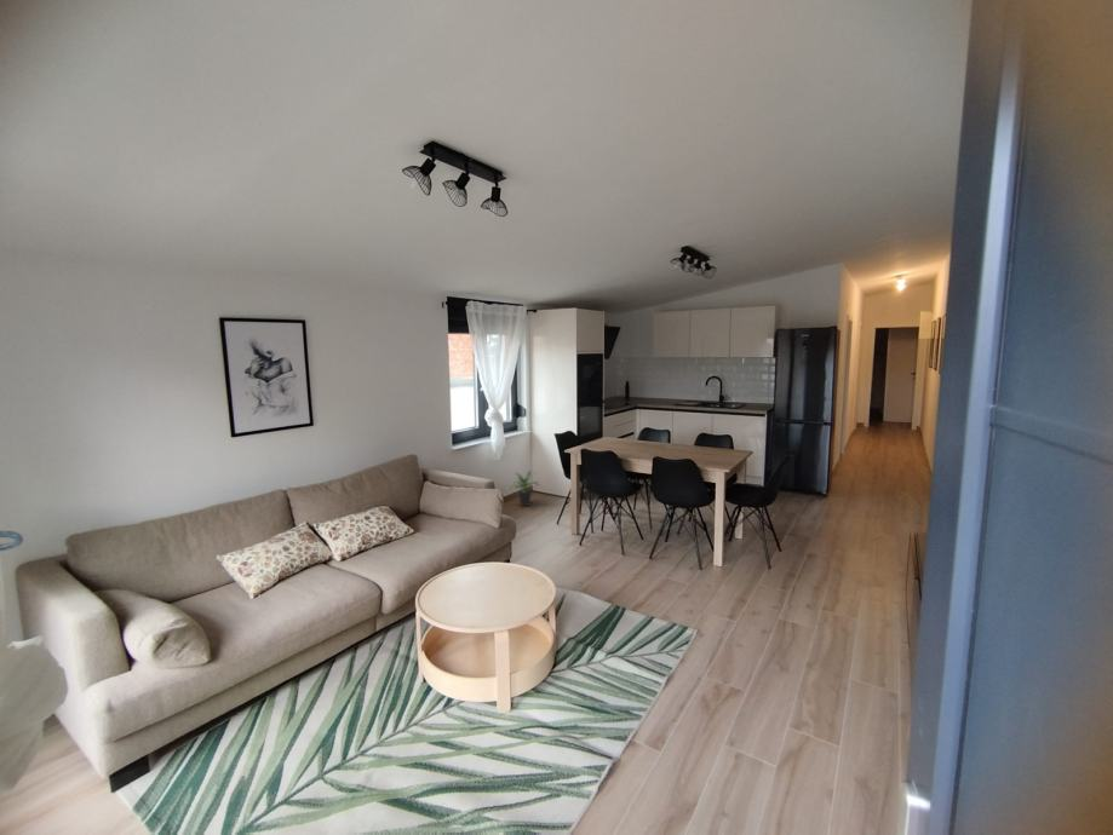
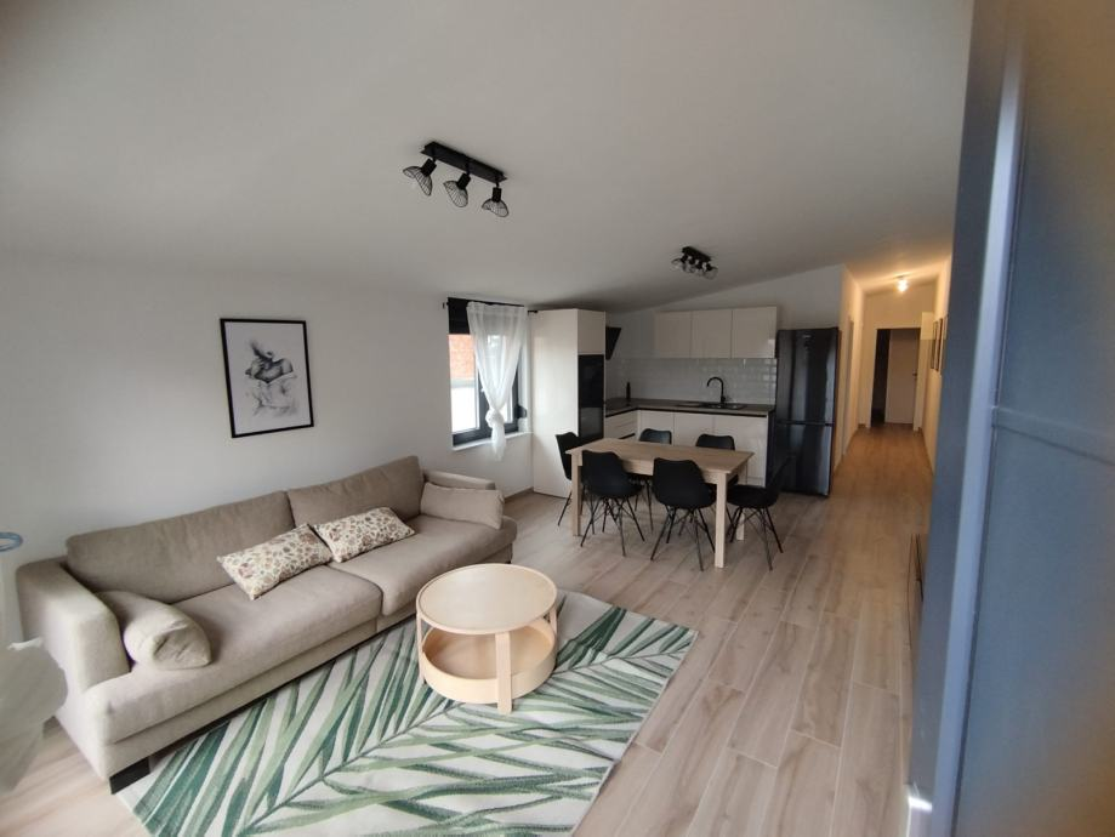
- potted plant [509,470,541,507]
